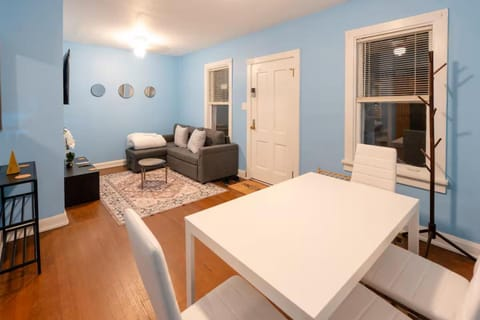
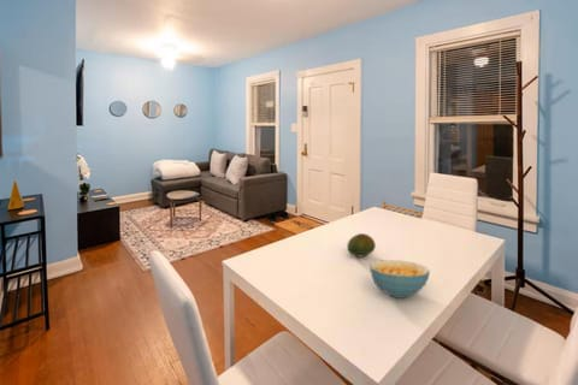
+ cereal bowl [368,259,431,300]
+ fruit [346,232,377,257]
